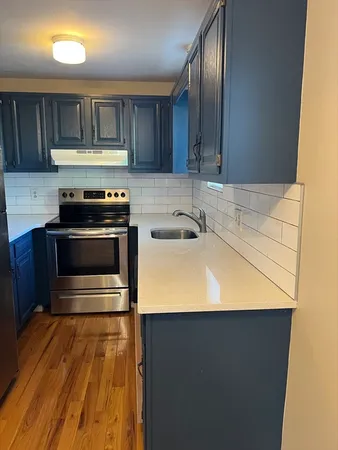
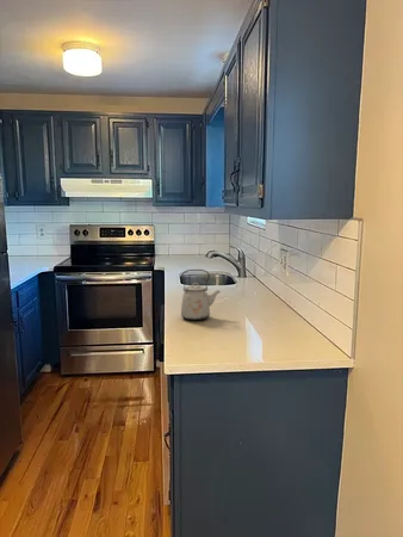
+ kettle [180,268,222,321]
